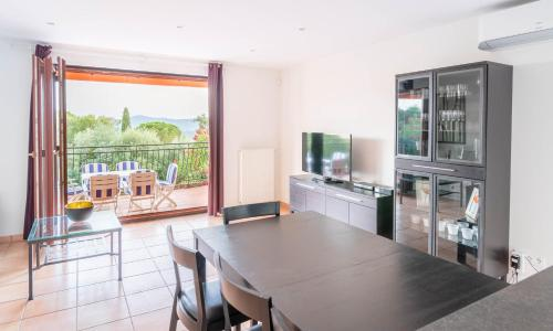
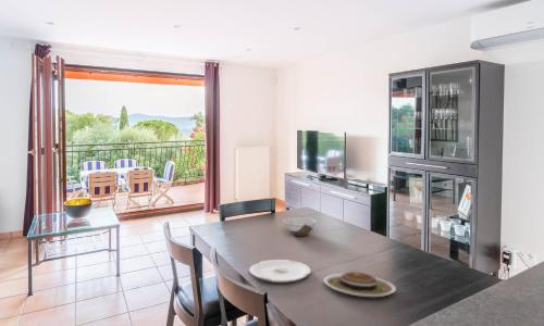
+ plate [323,271,397,298]
+ bowl [282,216,318,237]
+ plate [249,259,312,284]
